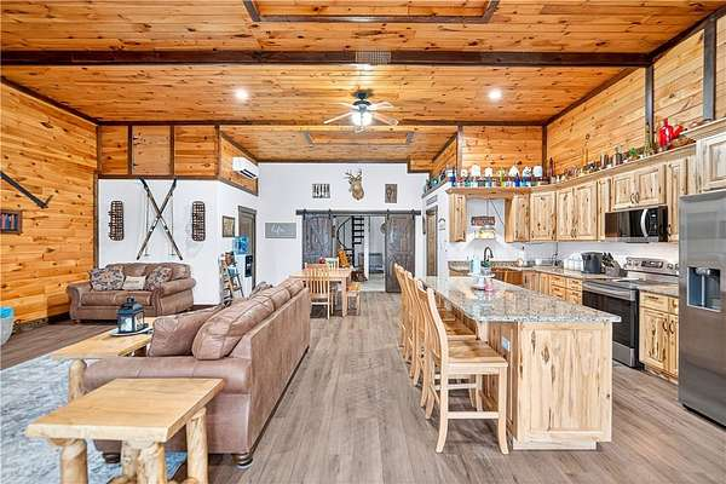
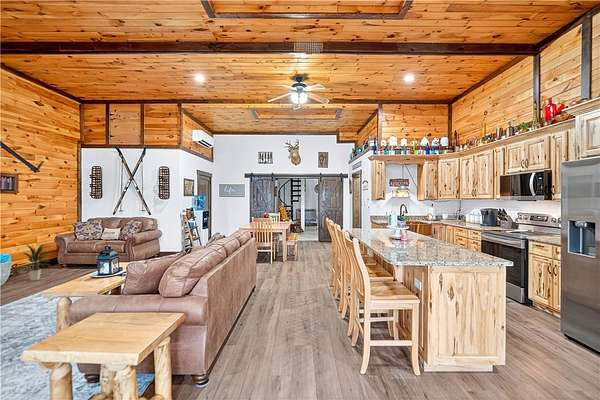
+ indoor plant [17,243,53,282]
